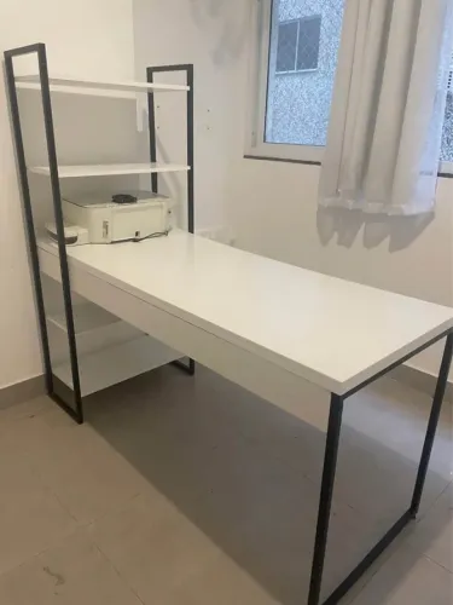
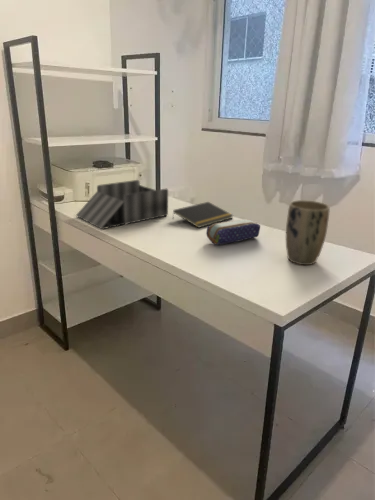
+ desk organizer [75,179,169,230]
+ notepad [171,201,234,229]
+ pencil case [205,218,261,246]
+ plant pot [285,199,331,266]
